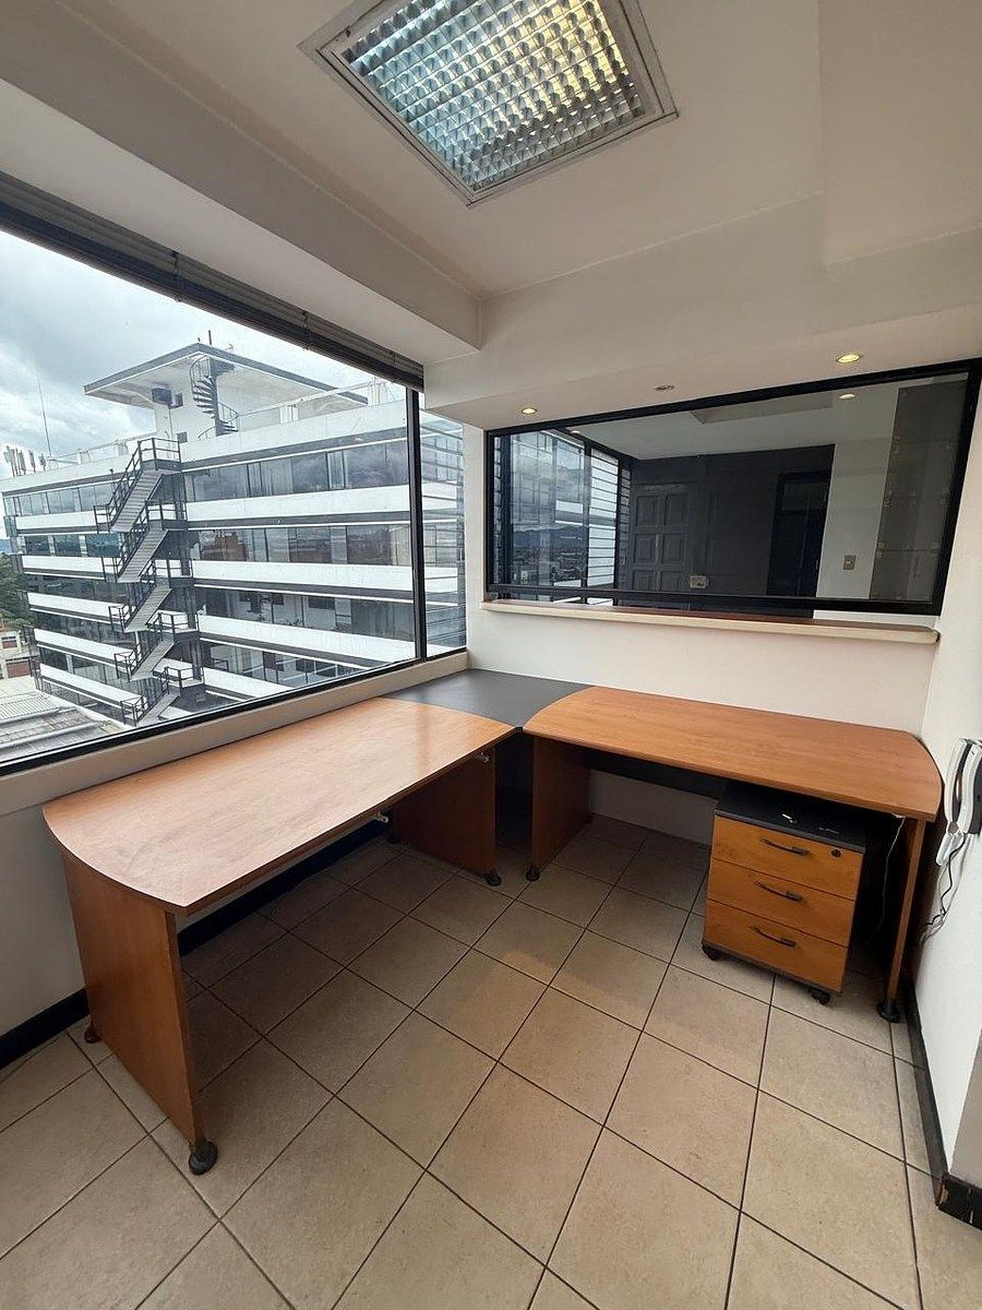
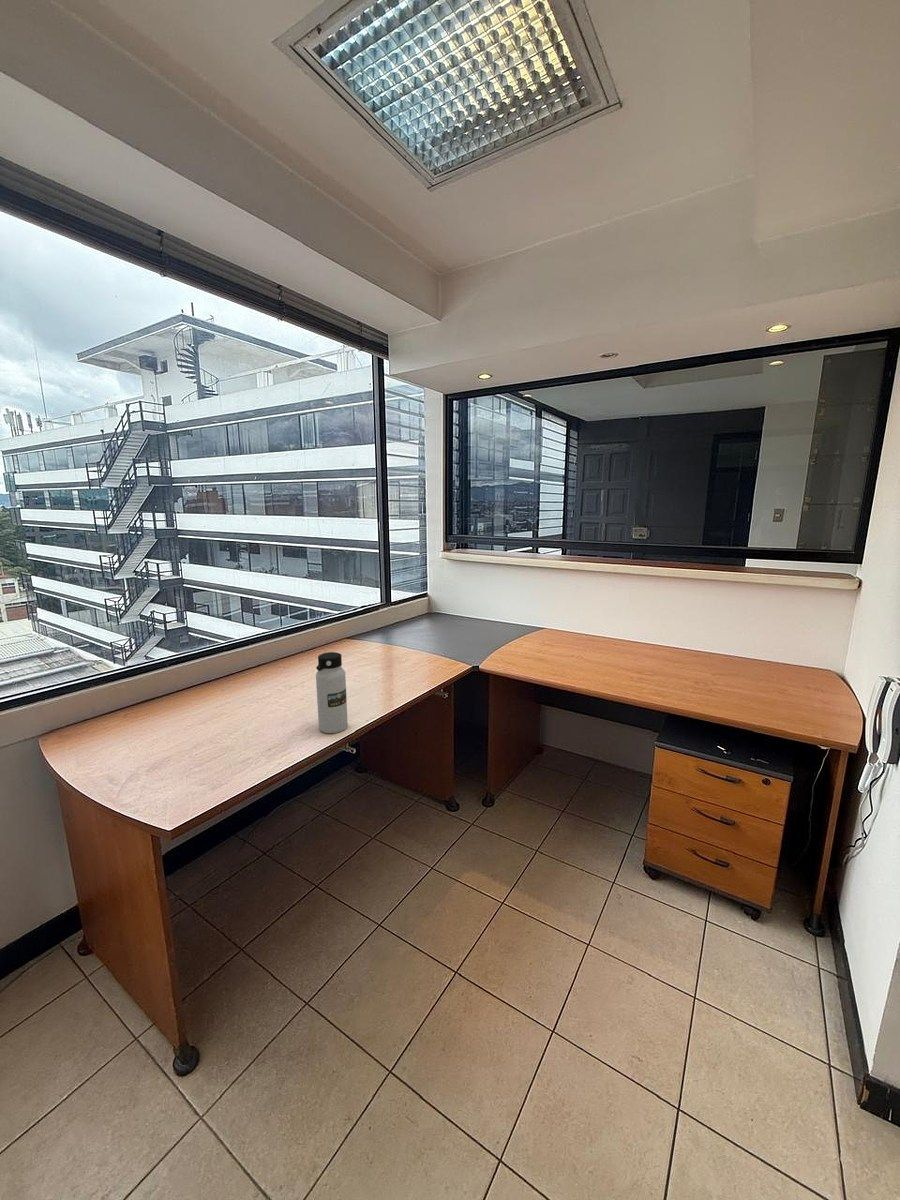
+ water bottle [315,651,349,734]
